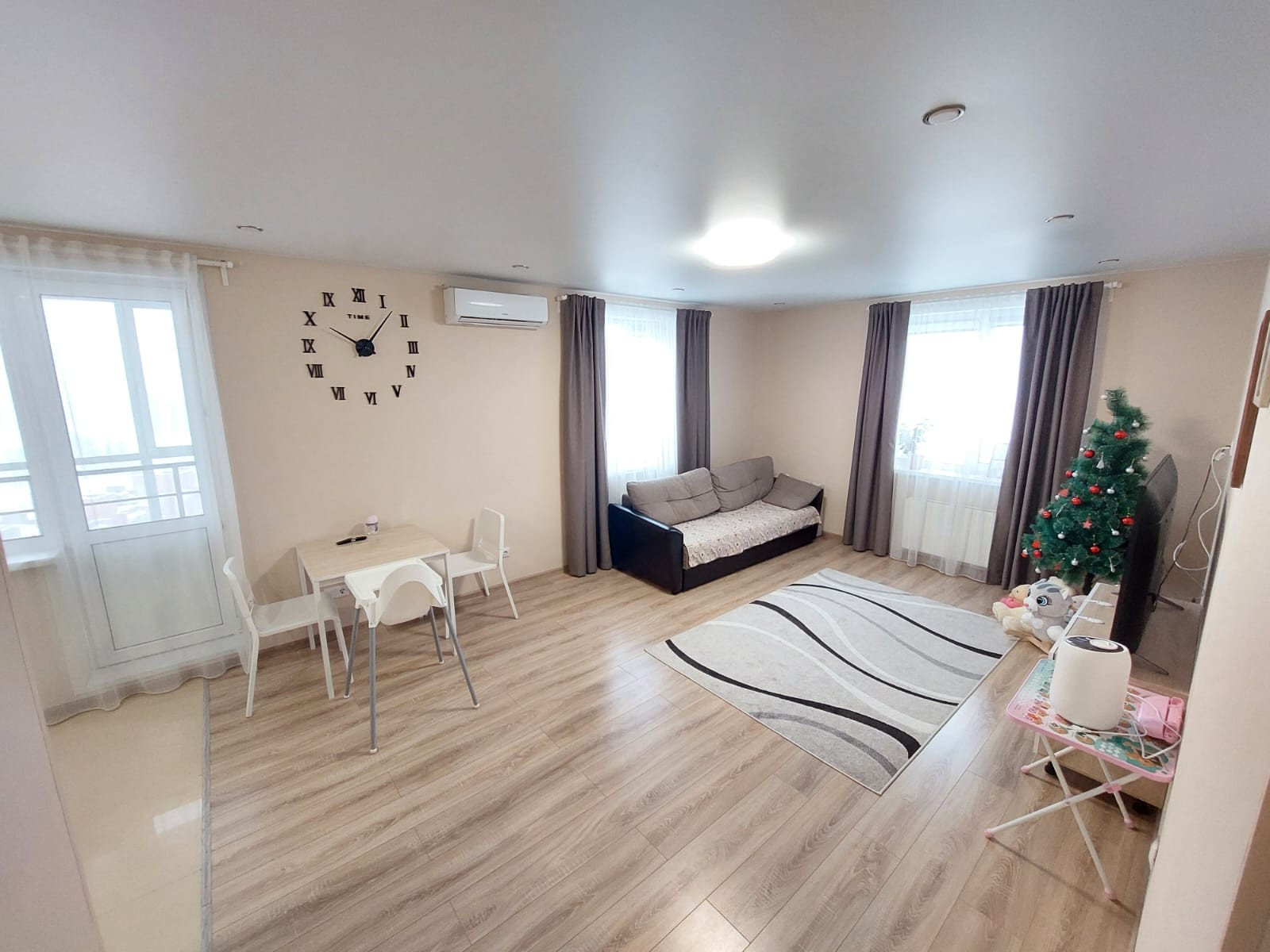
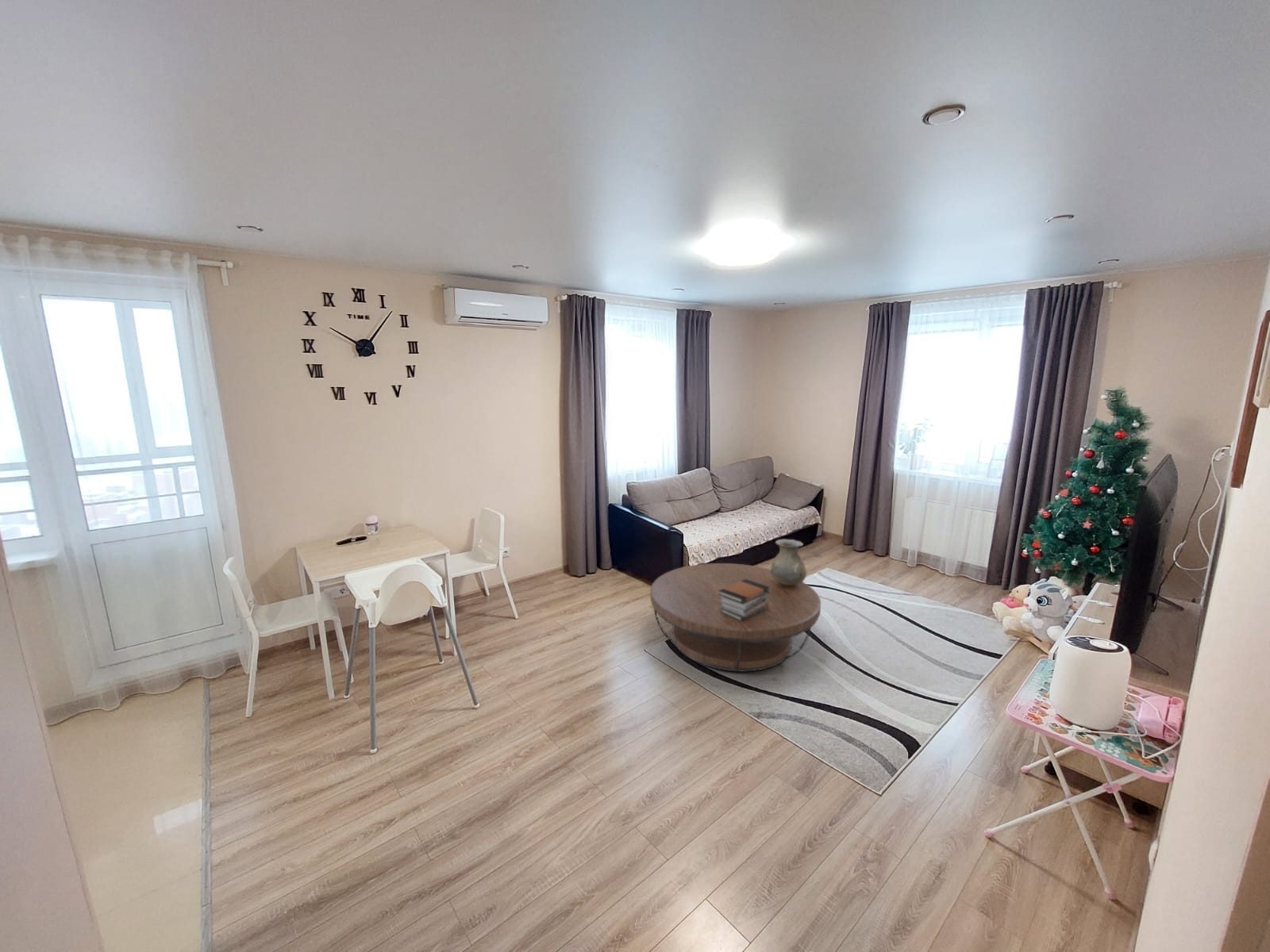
+ coffee table [649,562,822,673]
+ vase [770,539,808,585]
+ book stack [718,579,770,621]
